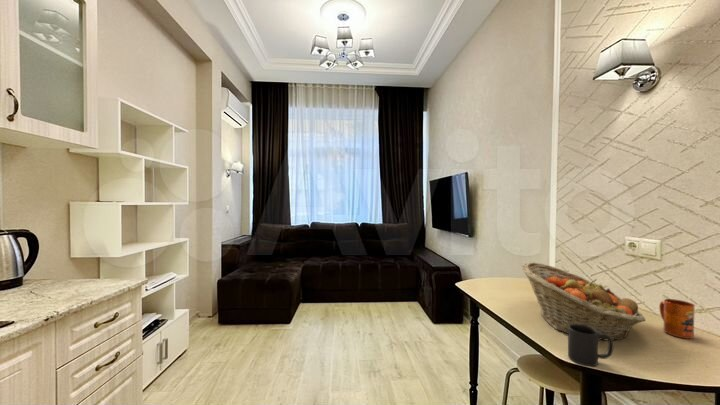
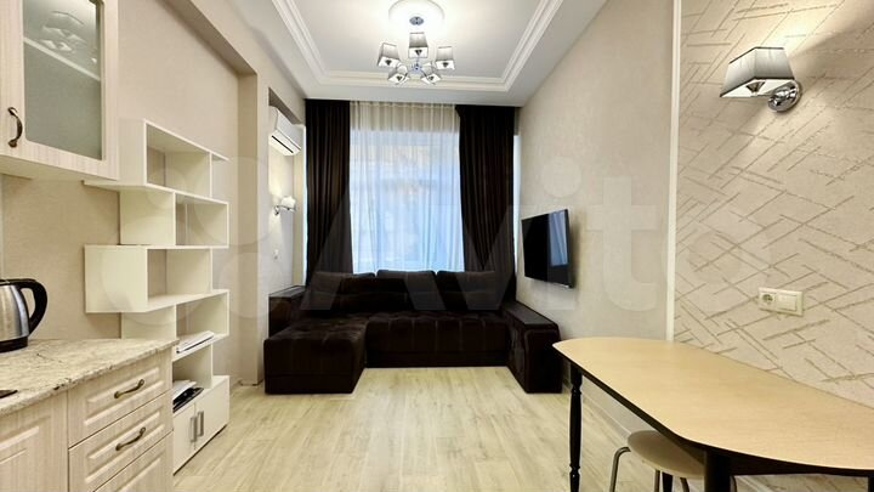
- fruit basket [521,261,647,341]
- mug [567,324,614,367]
- mug [658,298,696,340]
